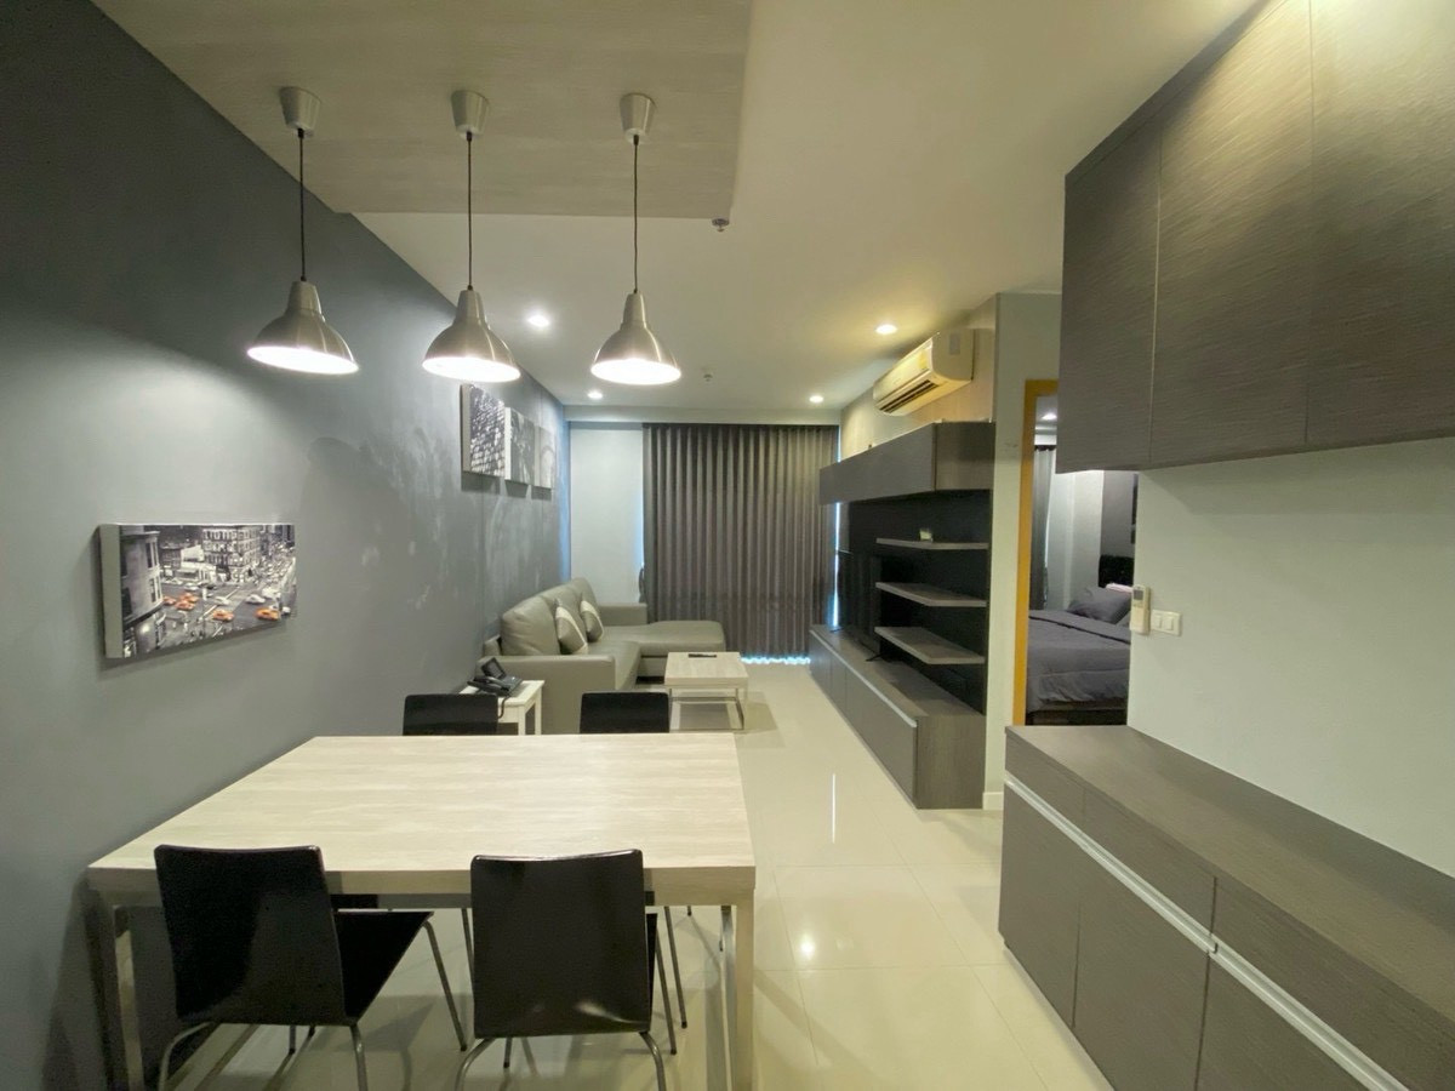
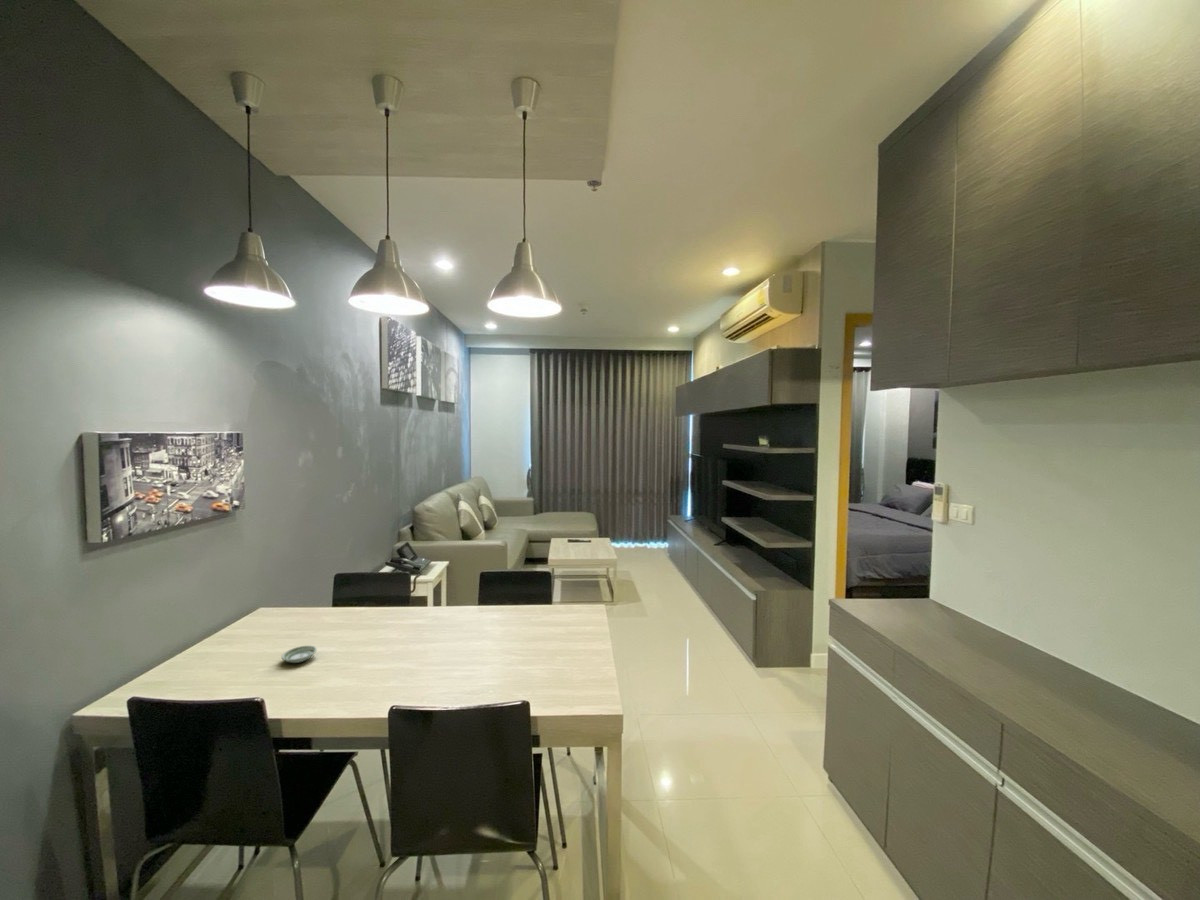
+ saucer [280,645,318,664]
